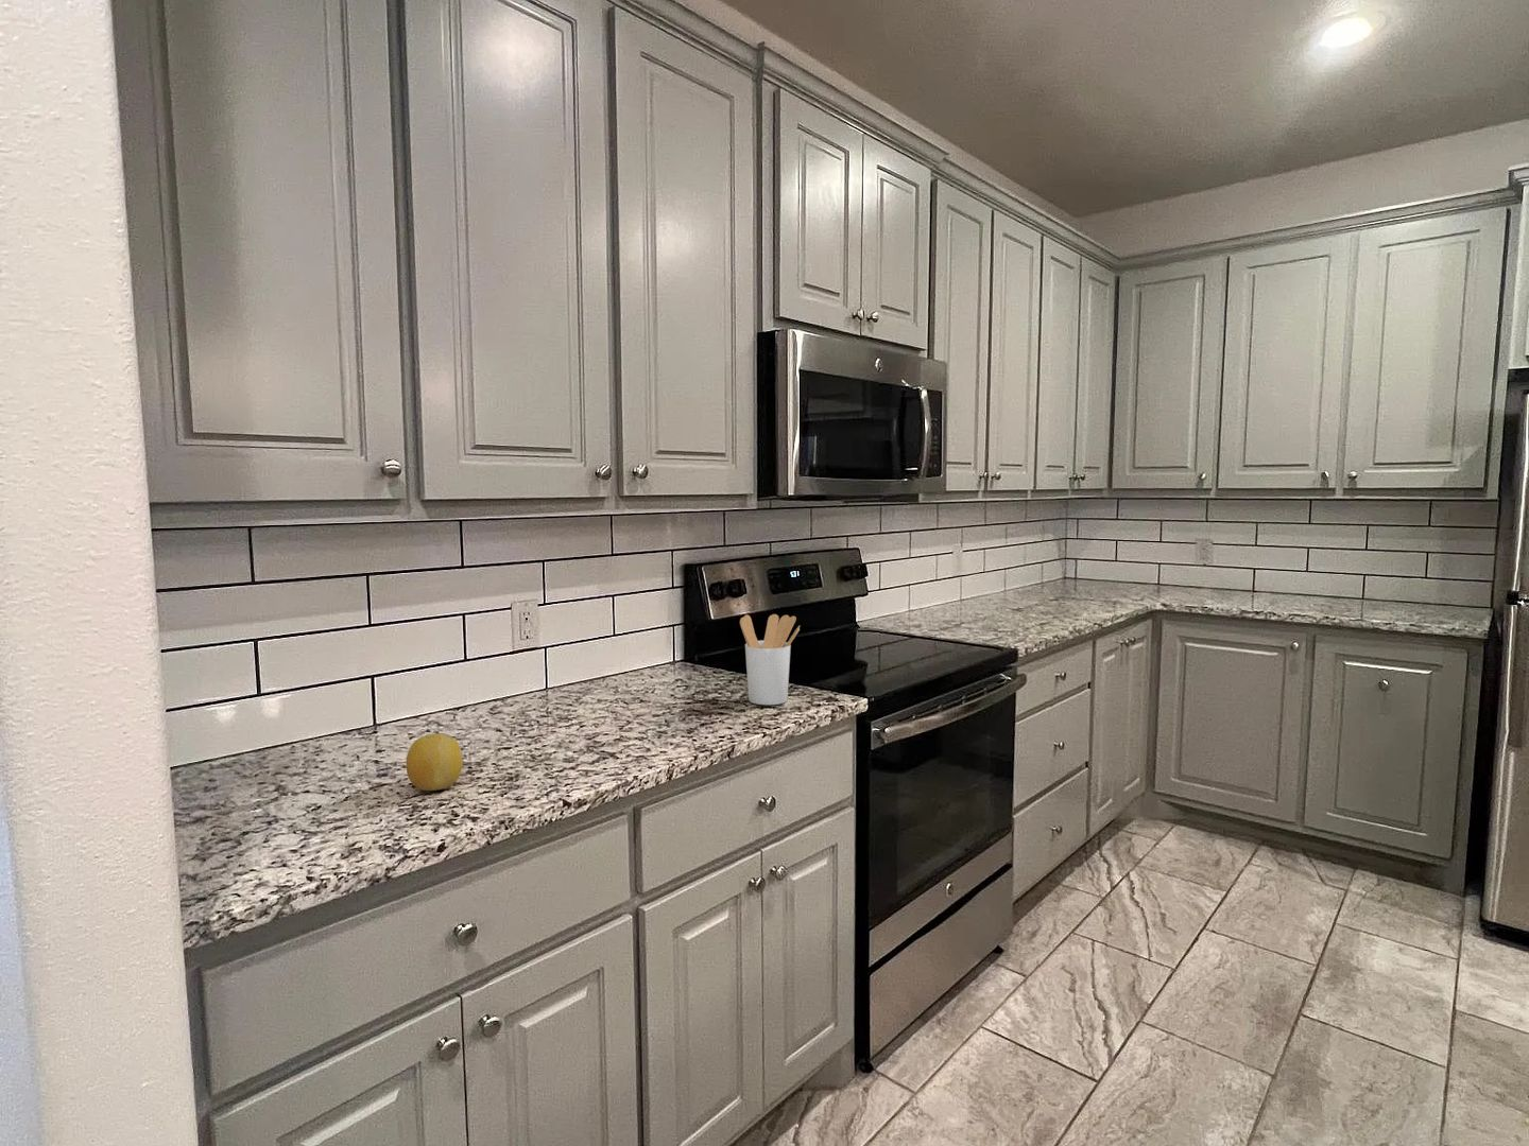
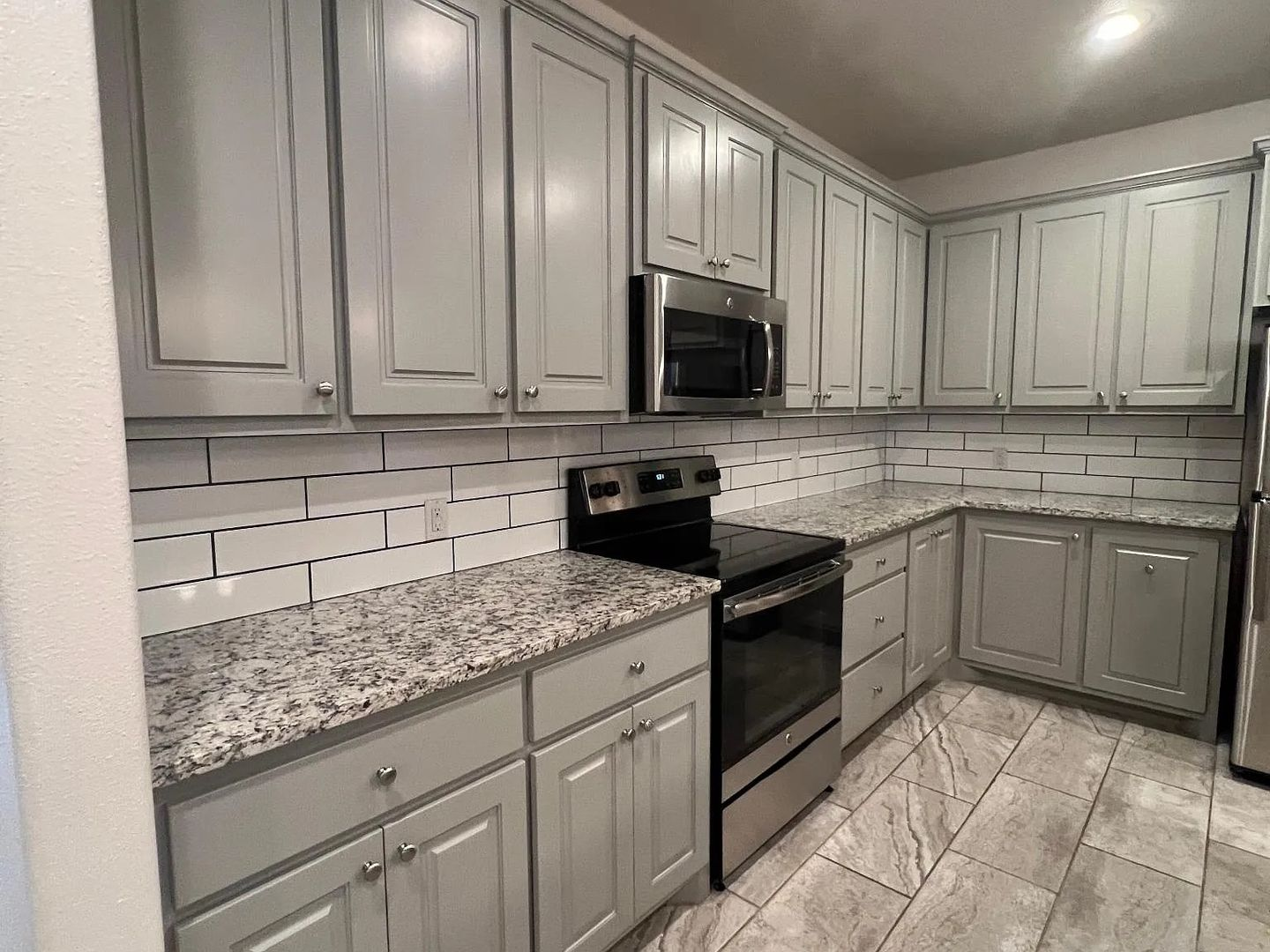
- fruit [405,732,464,792]
- utensil holder [739,613,801,705]
